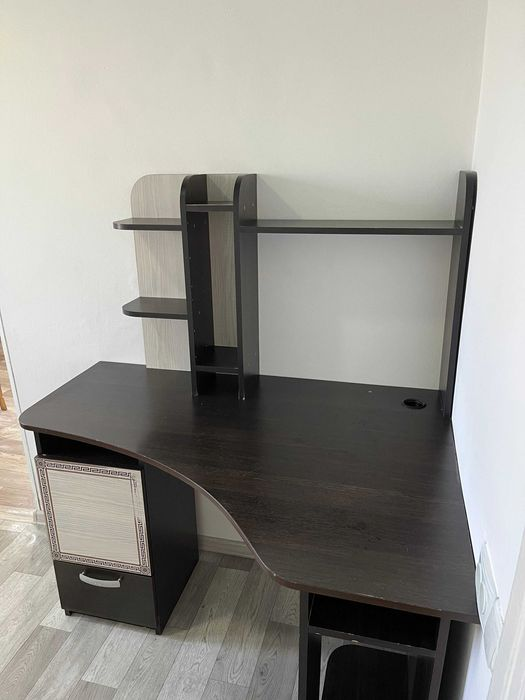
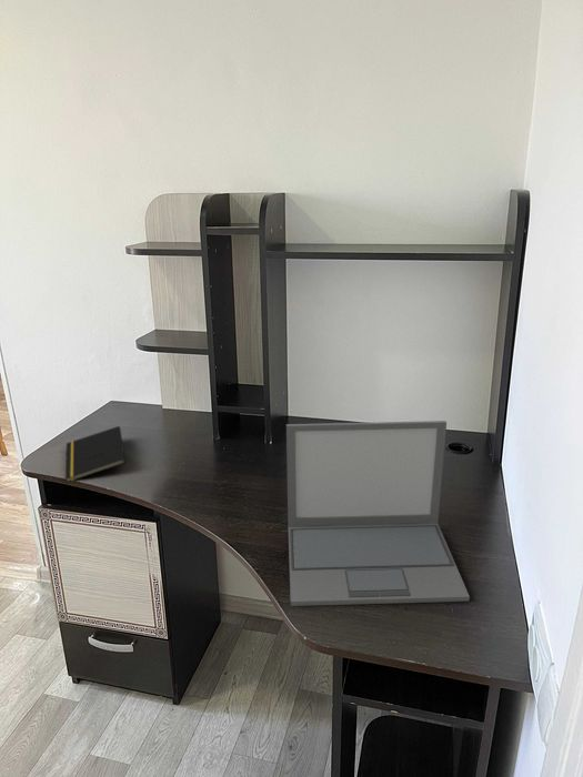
+ laptop [285,420,471,607]
+ notepad [64,425,127,483]
